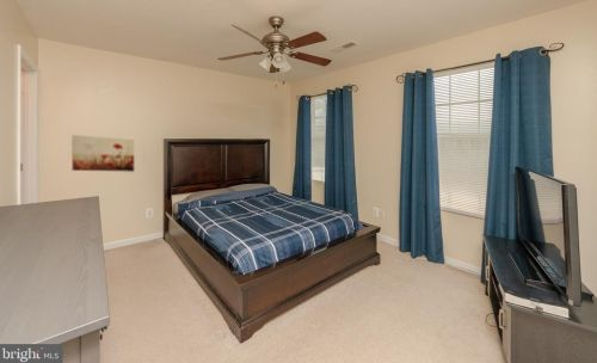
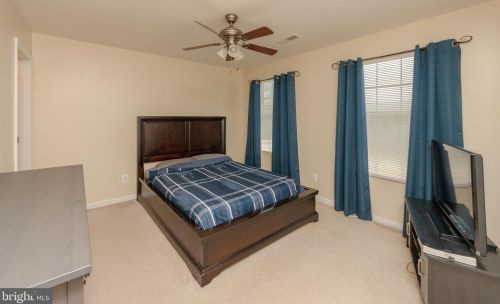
- wall art [70,134,135,173]
